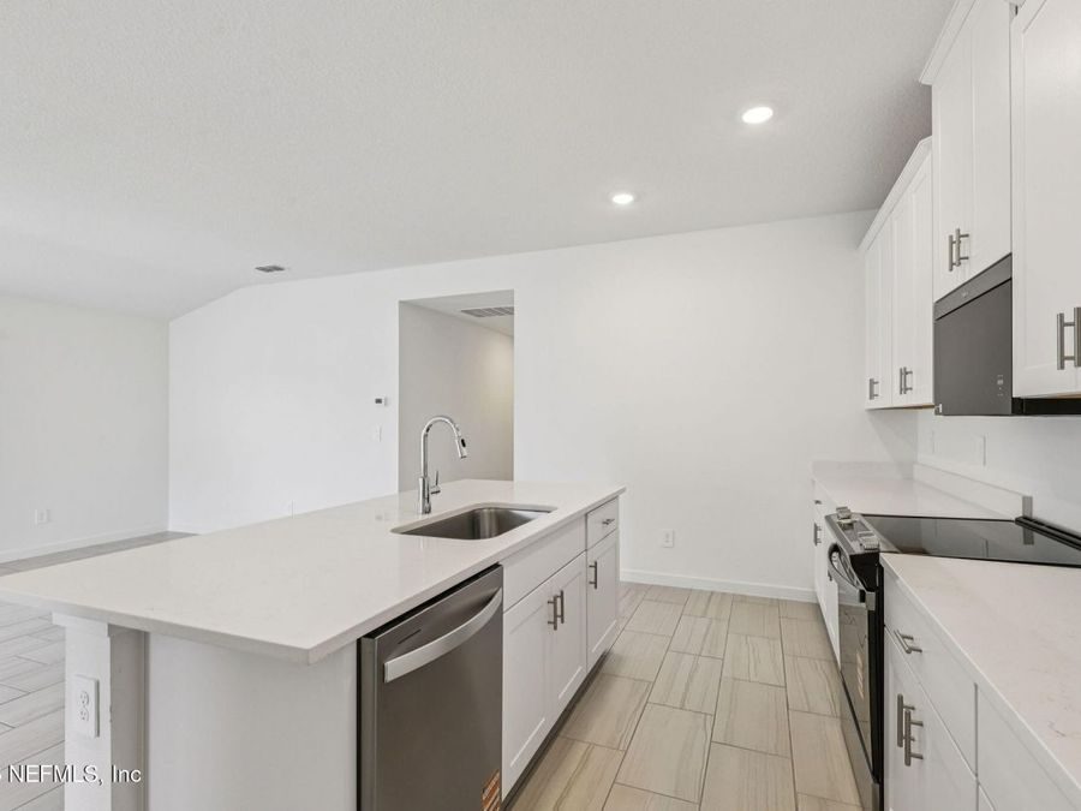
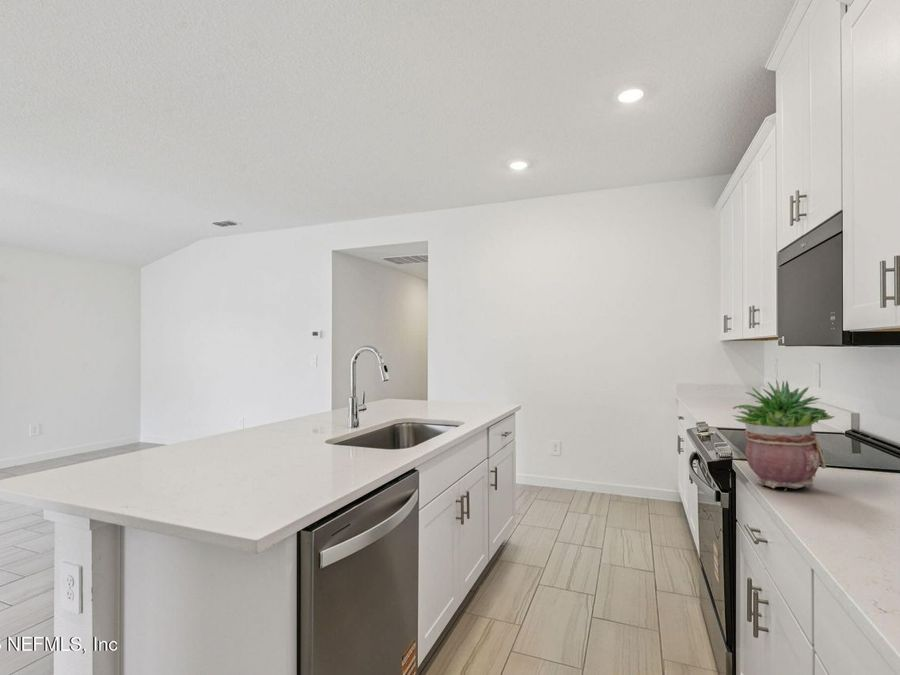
+ potted plant [731,378,836,491]
